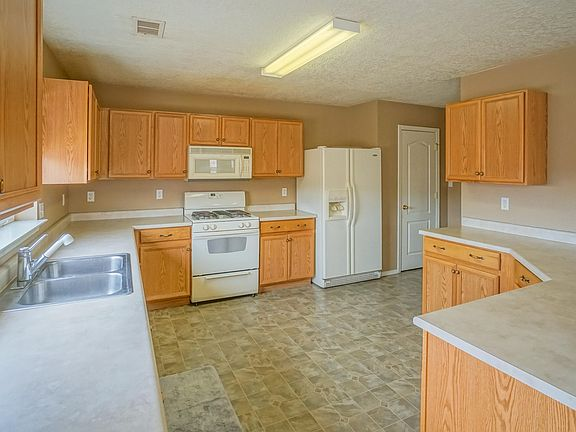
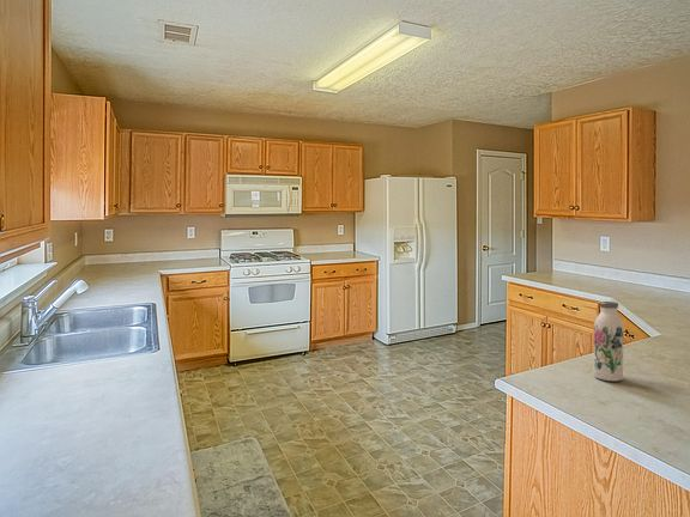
+ water bottle [592,300,625,382]
